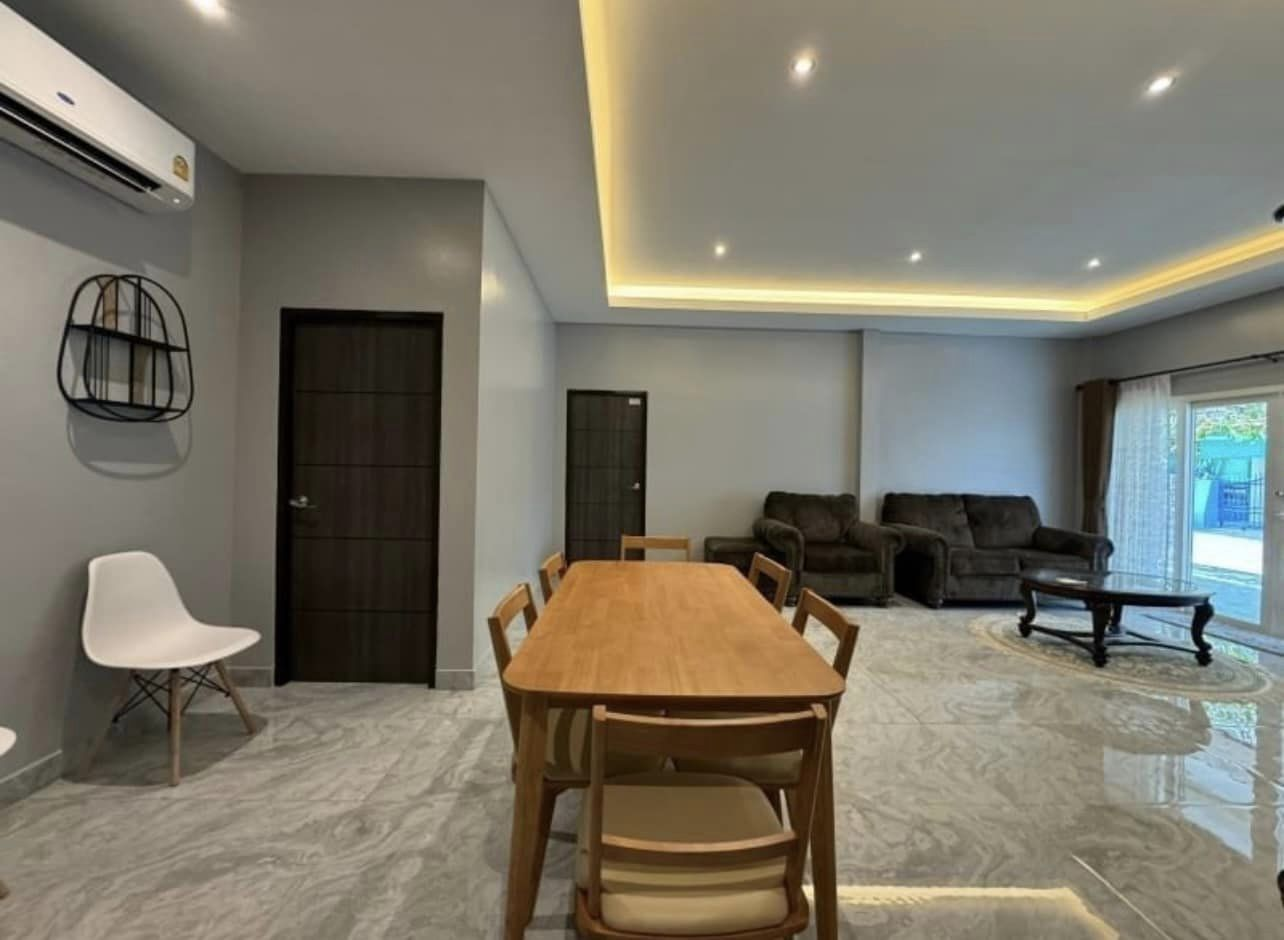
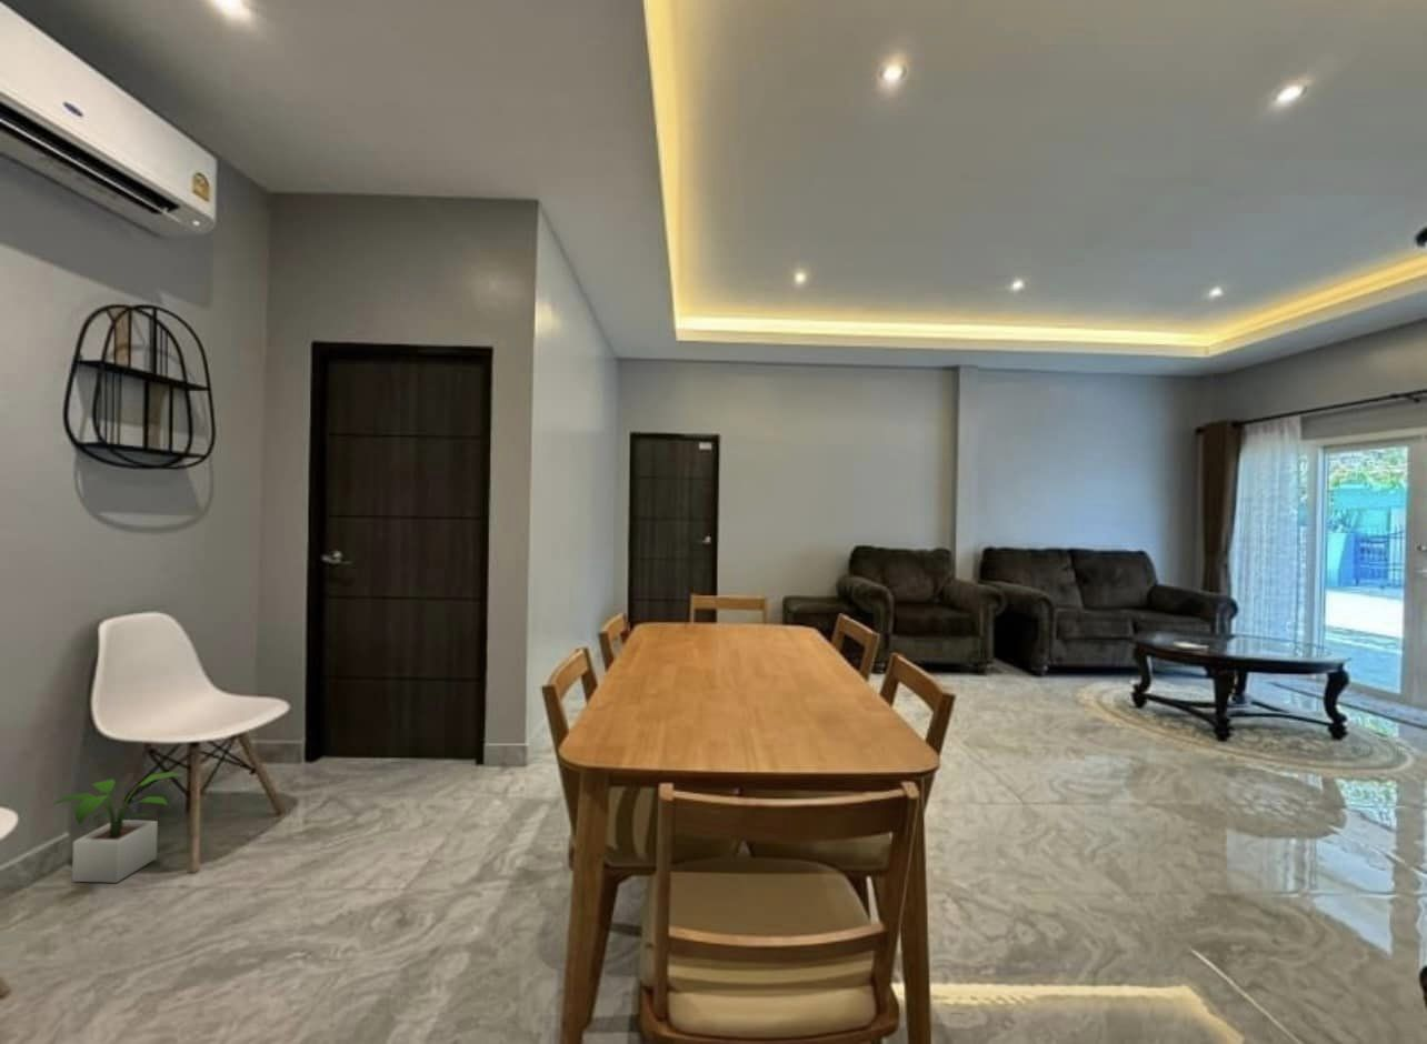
+ potted plant [49,771,187,884]
